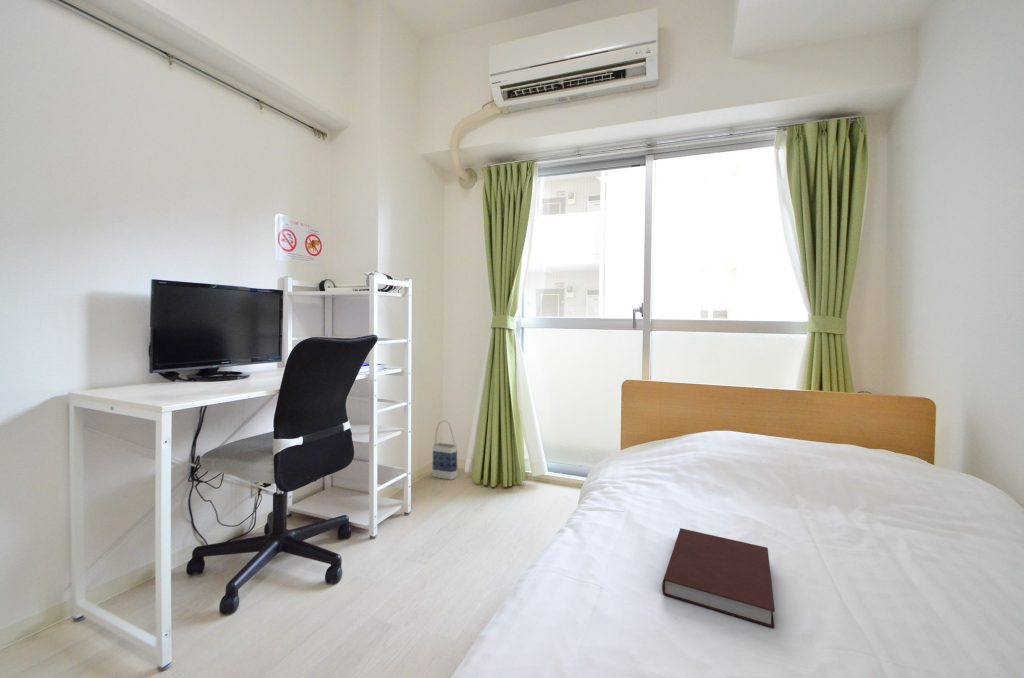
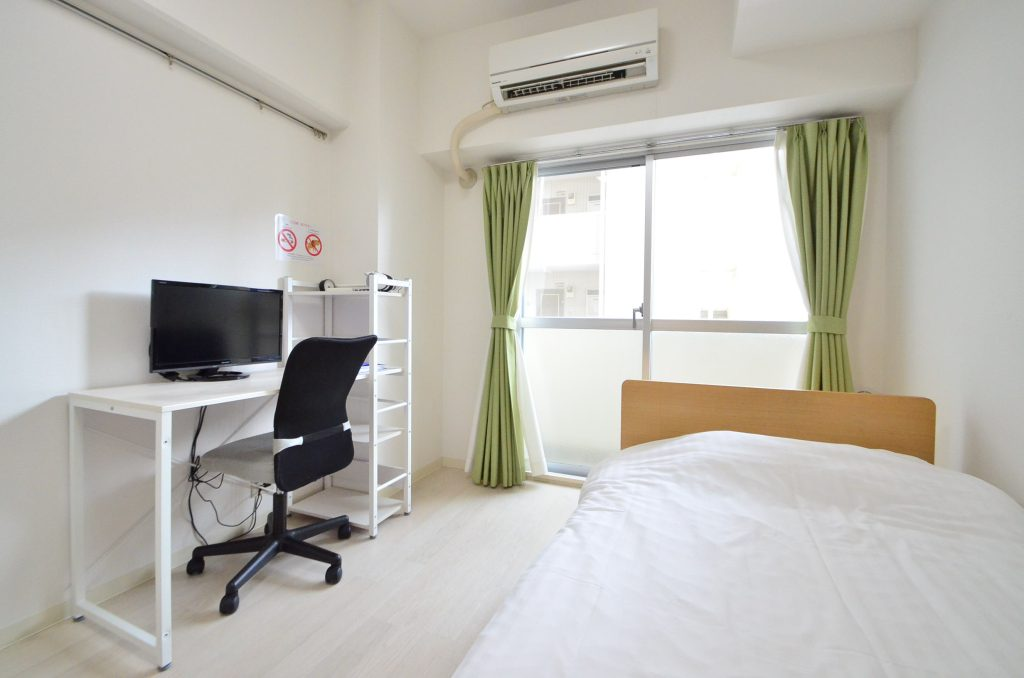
- notebook [661,527,776,629]
- bag [432,419,458,481]
